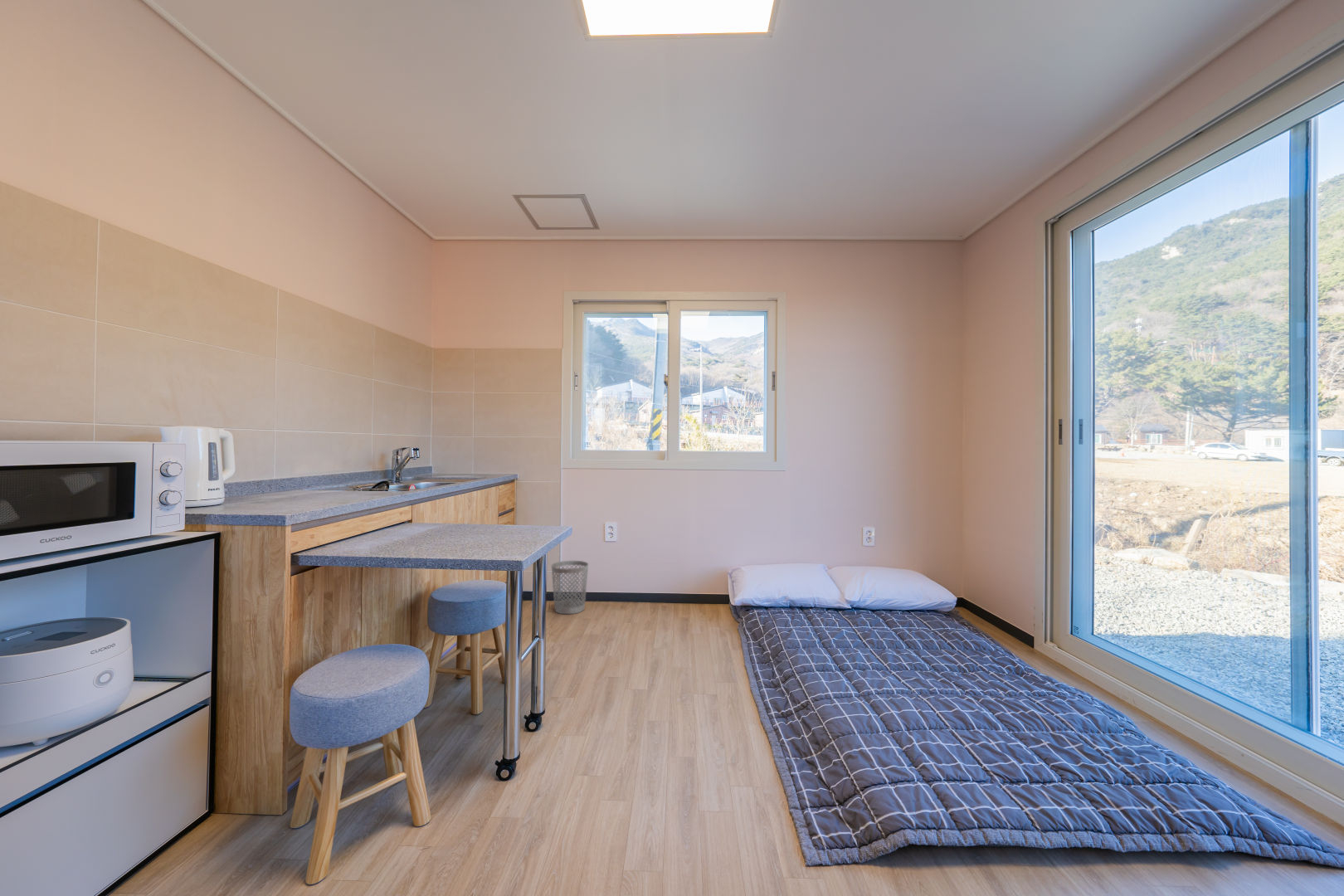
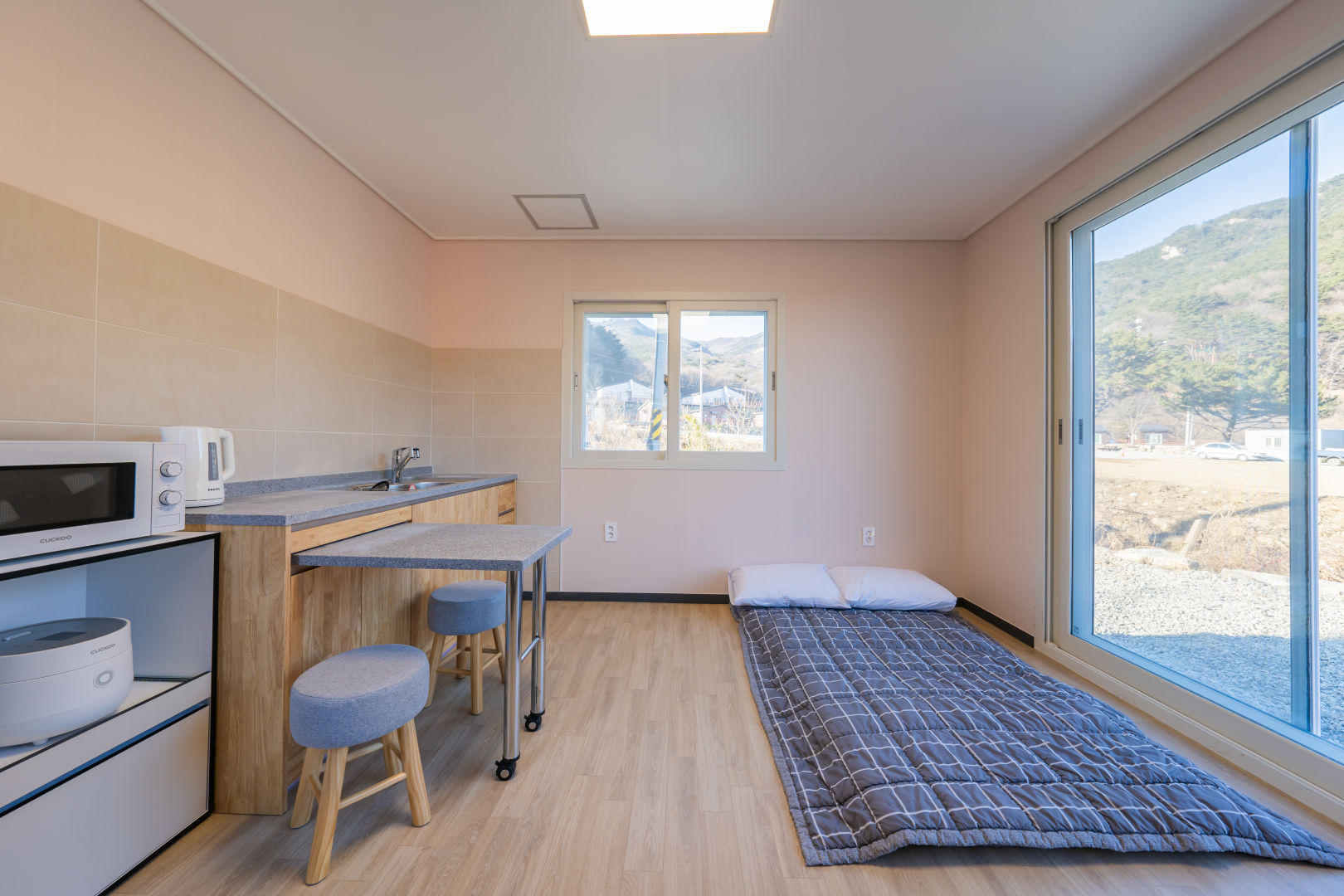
- wastebasket [551,560,589,615]
